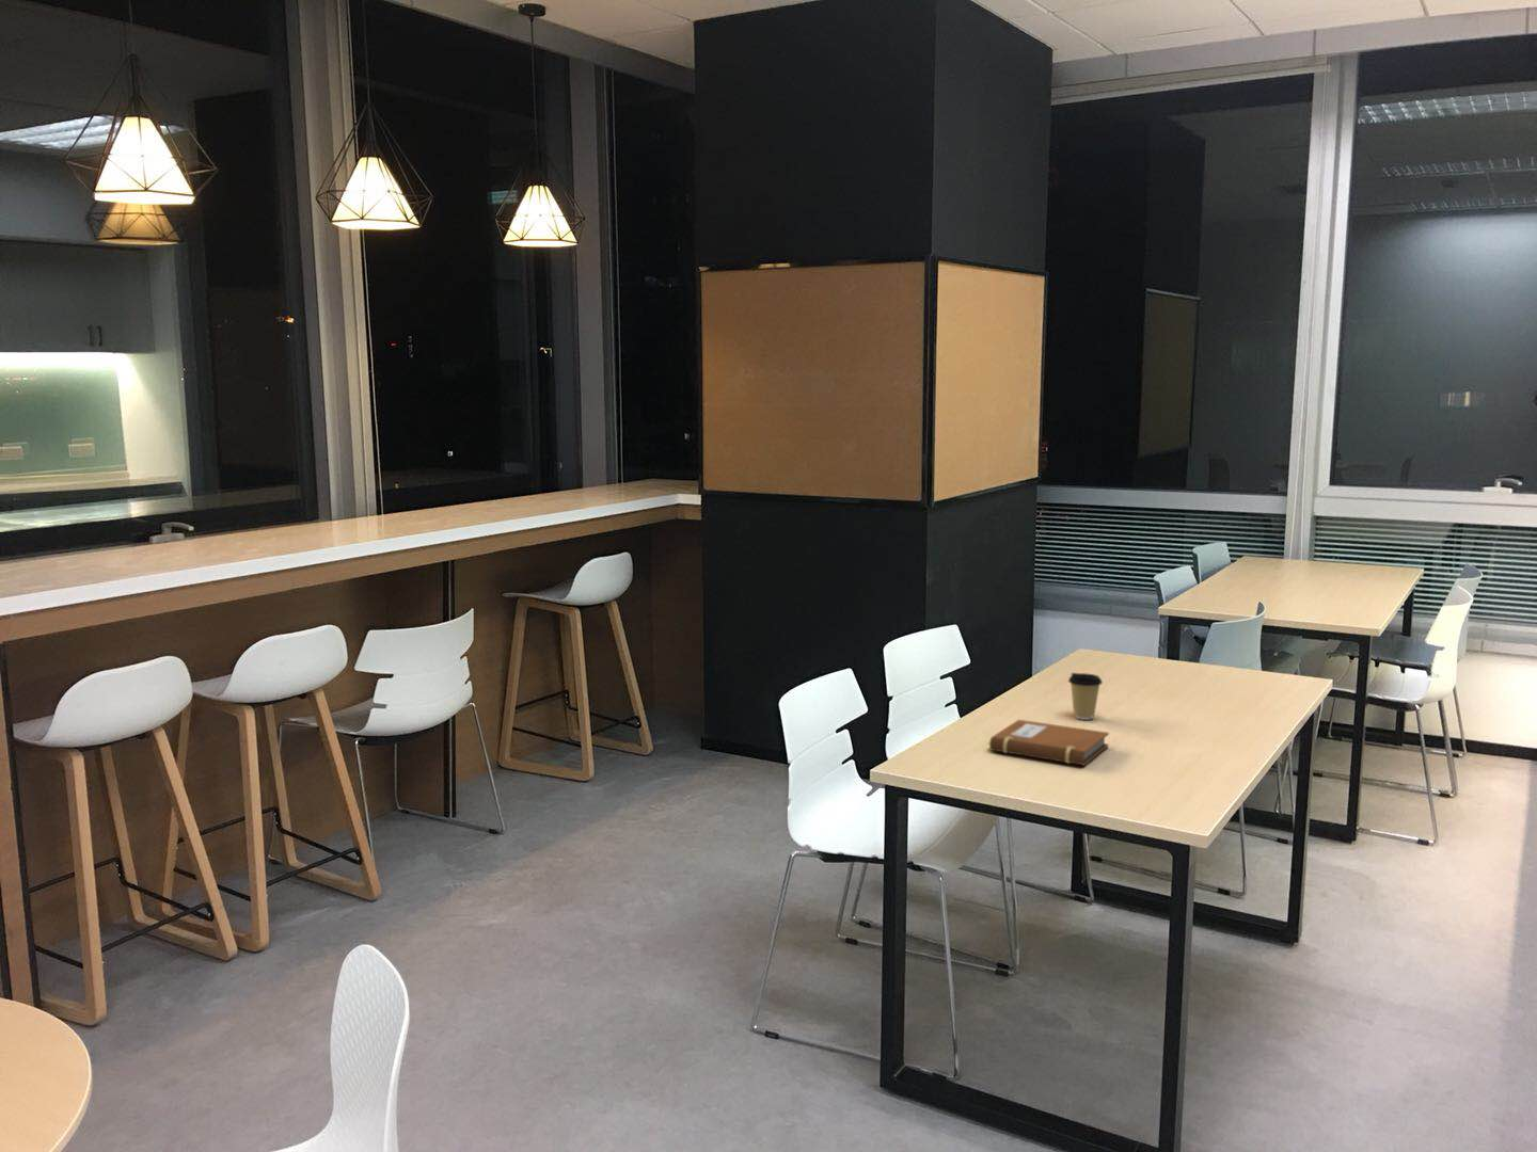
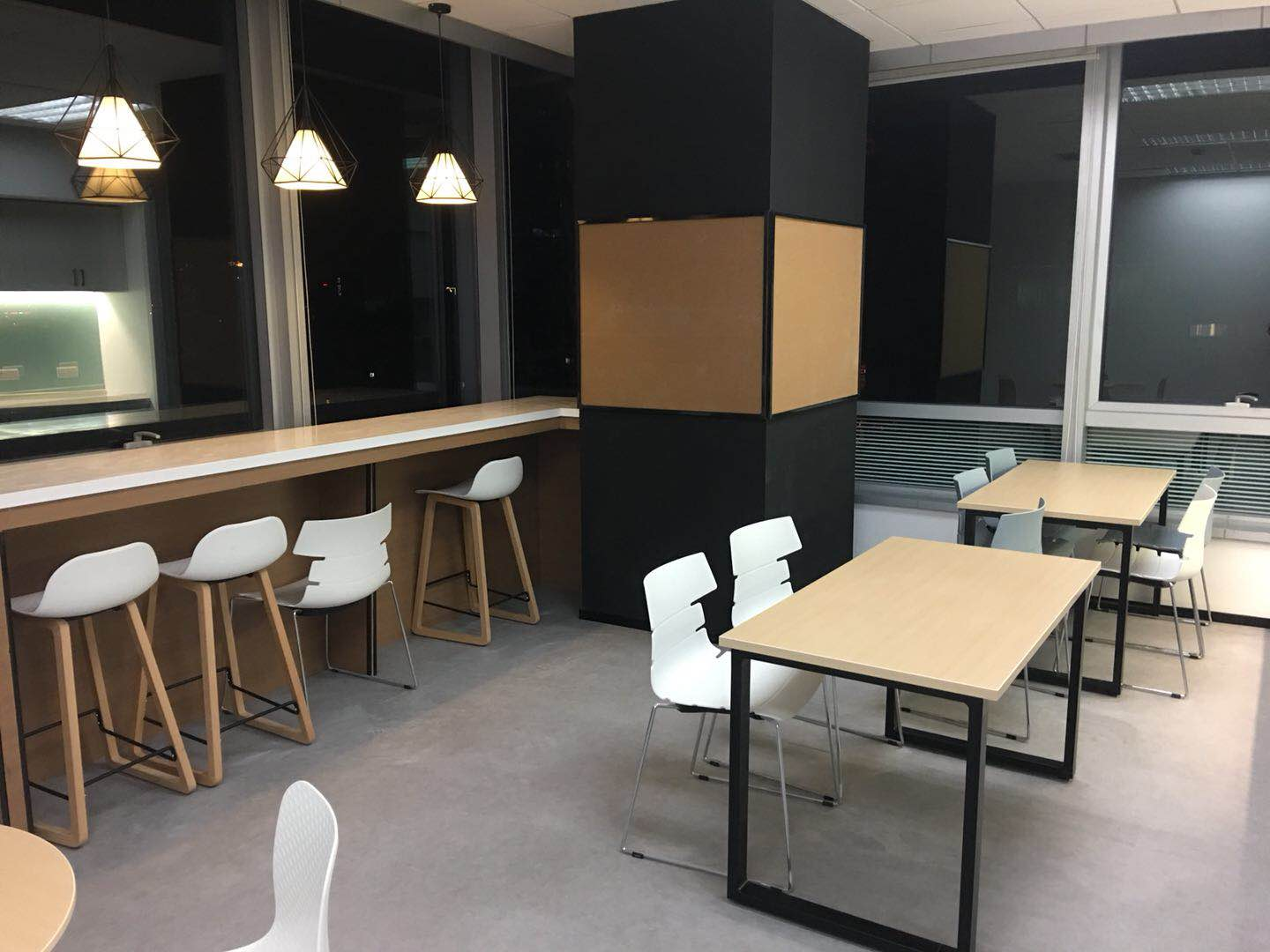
- coffee cup [1067,672,1104,721]
- notebook [988,719,1110,767]
